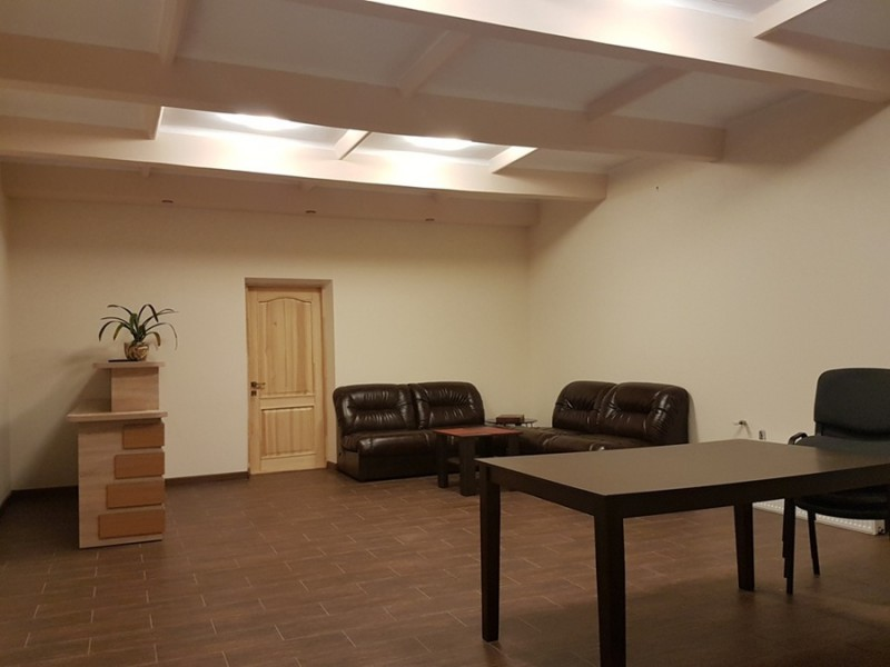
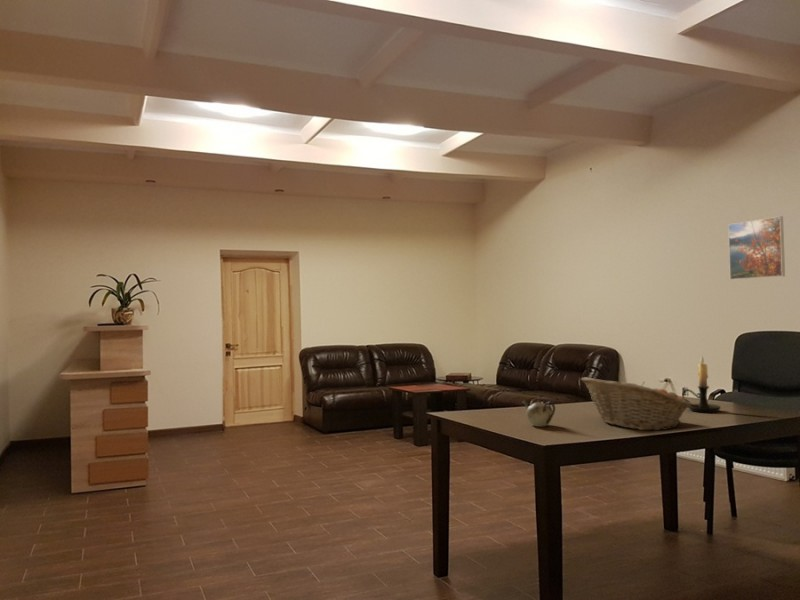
+ fruit basket [580,376,691,431]
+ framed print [727,215,786,281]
+ teapot [521,396,556,427]
+ candle holder [681,355,721,414]
